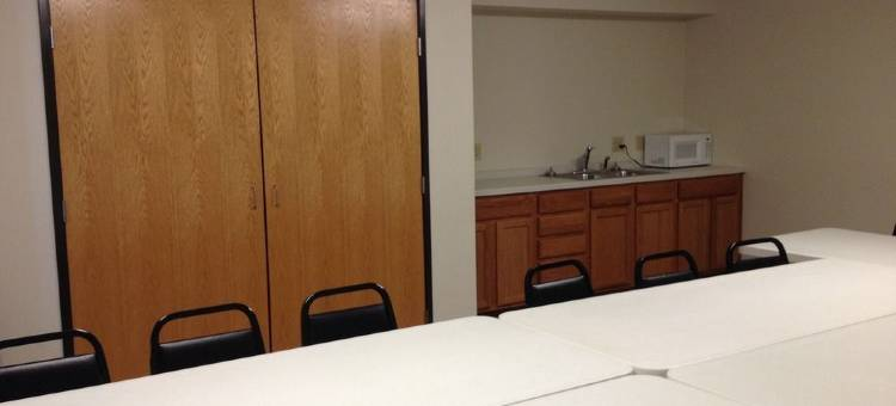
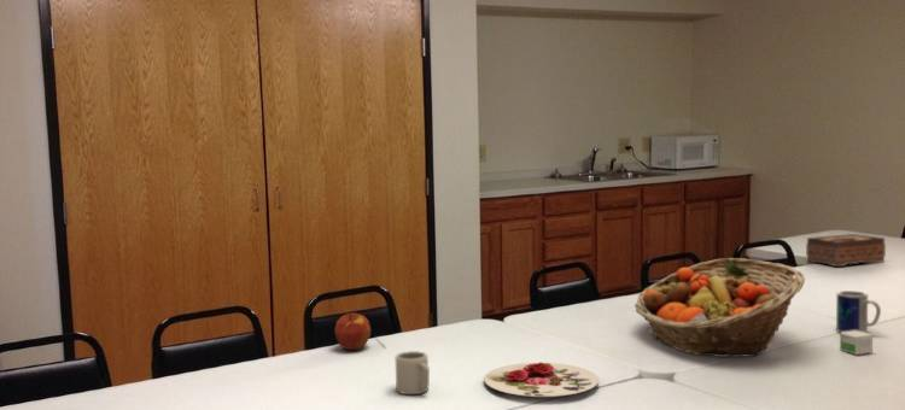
+ apple [333,312,372,351]
+ tissue box [805,233,887,268]
+ cup [395,350,431,396]
+ mug [835,289,882,334]
+ fruit basket [634,257,806,358]
+ small box [839,330,874,356]
+ plate [483,361,600,398]
